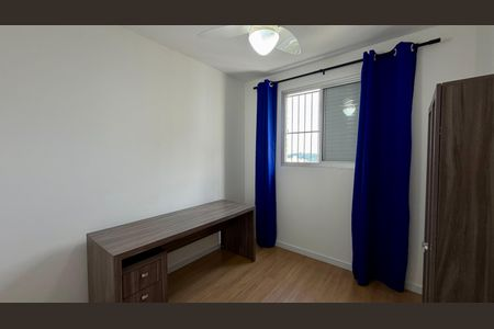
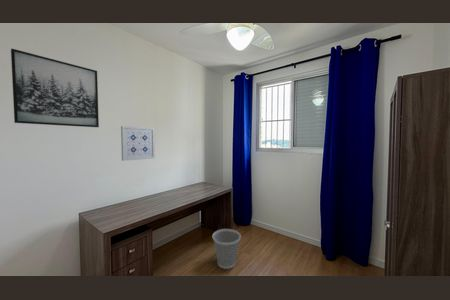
+ wall art [120,125,156,162]
+ wall art [10,47,100,128]
+ wastebasket [212,228,242,270]
